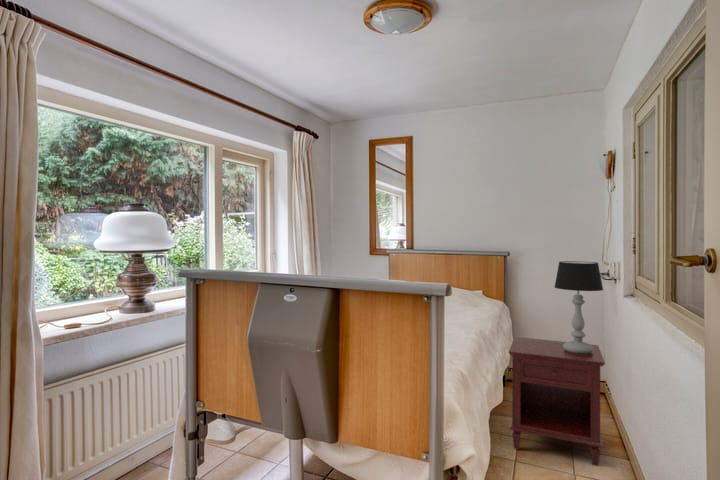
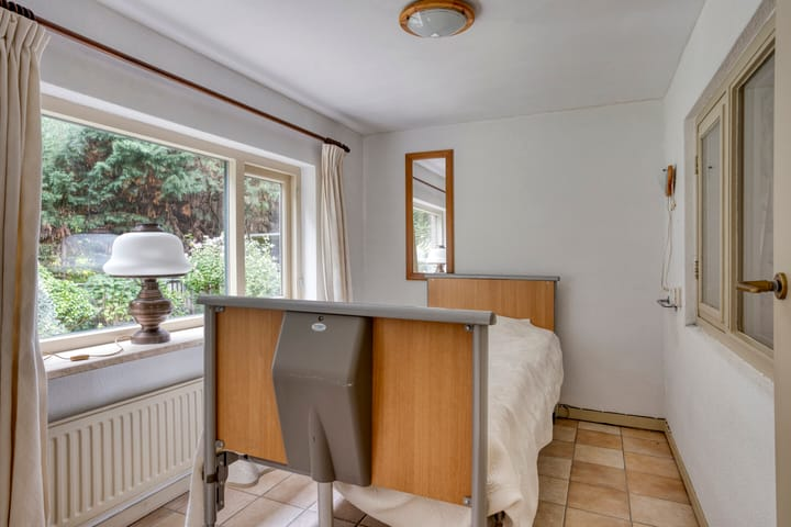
- nightstand [507,336,606,467]
- table lamp [554,260,604,354]
